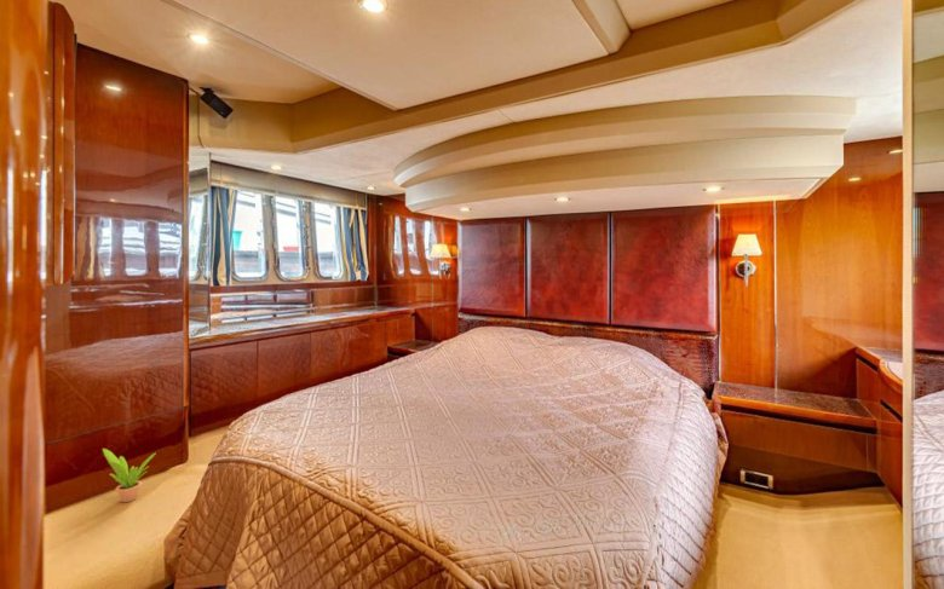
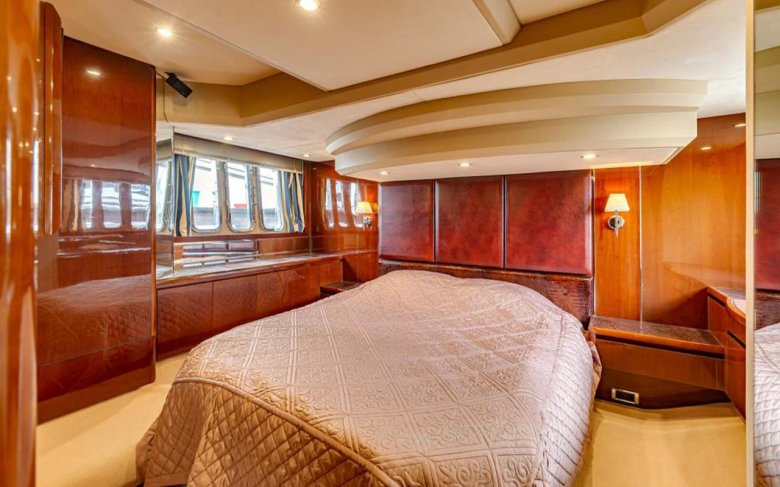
- potted plant [100,447,156,503]
